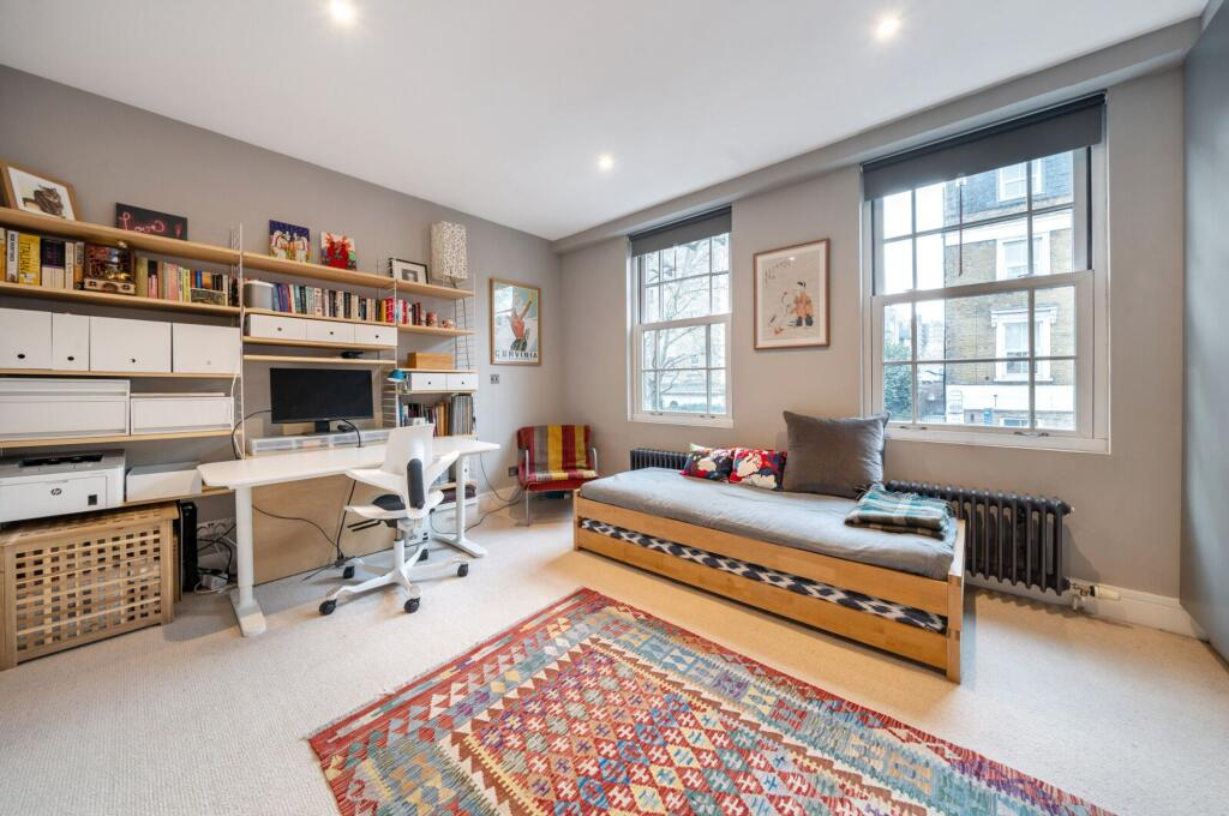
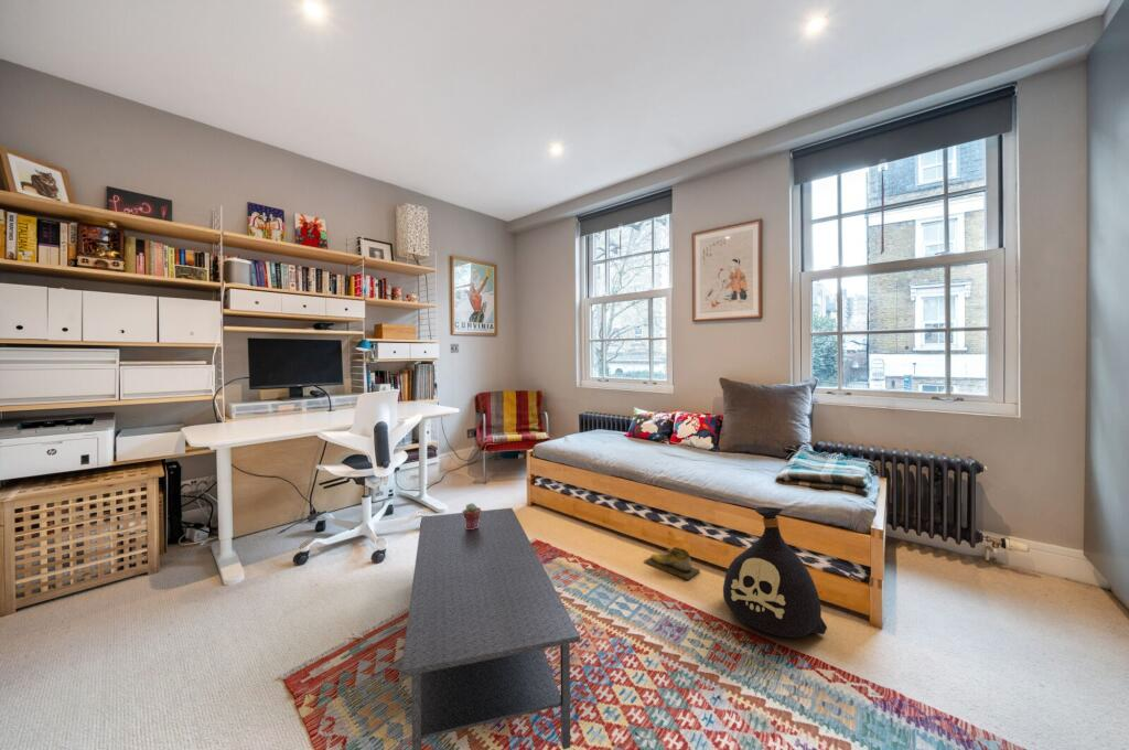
+ bag [722,506,828,639]
+ coffee table [400,507,581,750]
+ potted succulent [461,502,482,529]
+ shoe [643,546,701,581]
